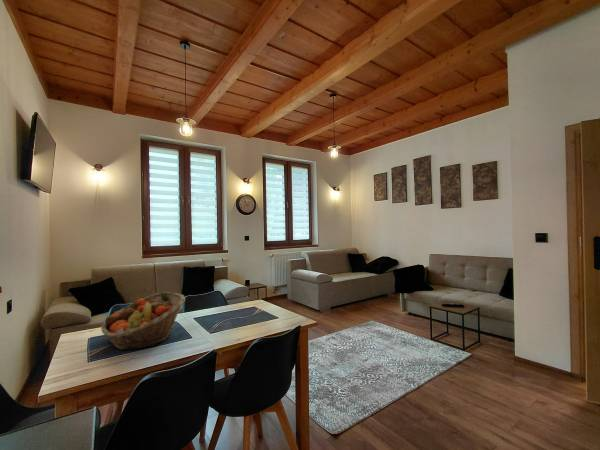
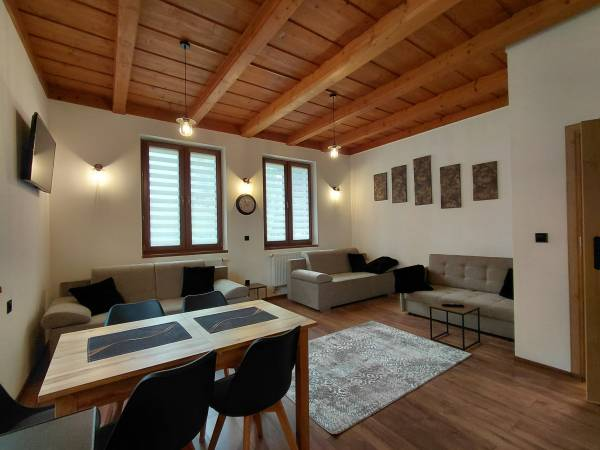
- fruit basket [100,291,186,351]
